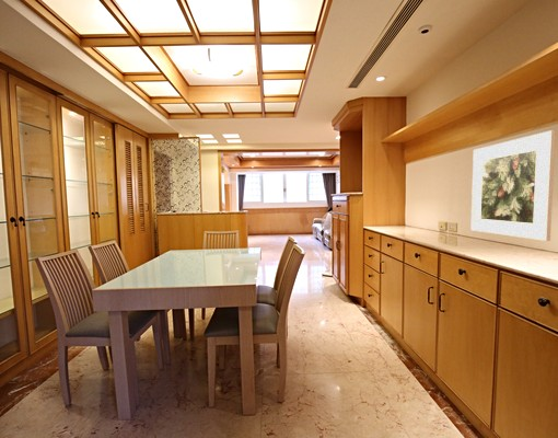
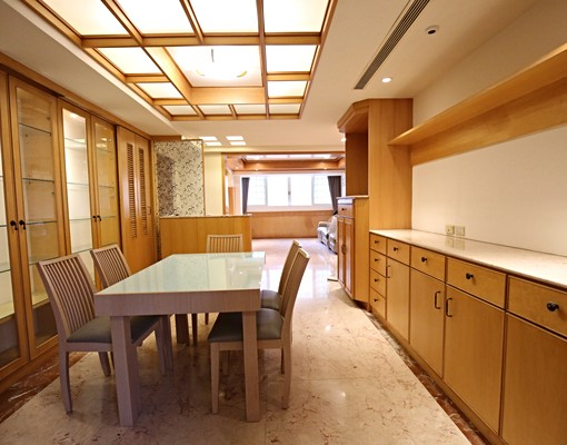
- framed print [469,129,557,242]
